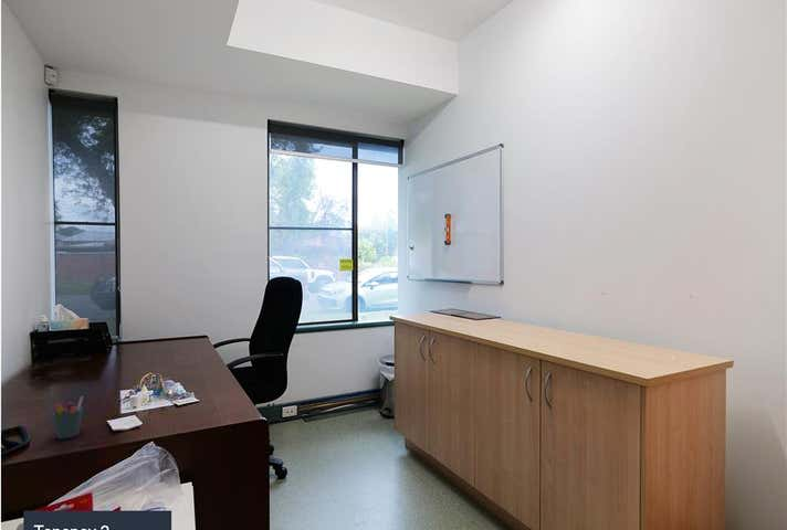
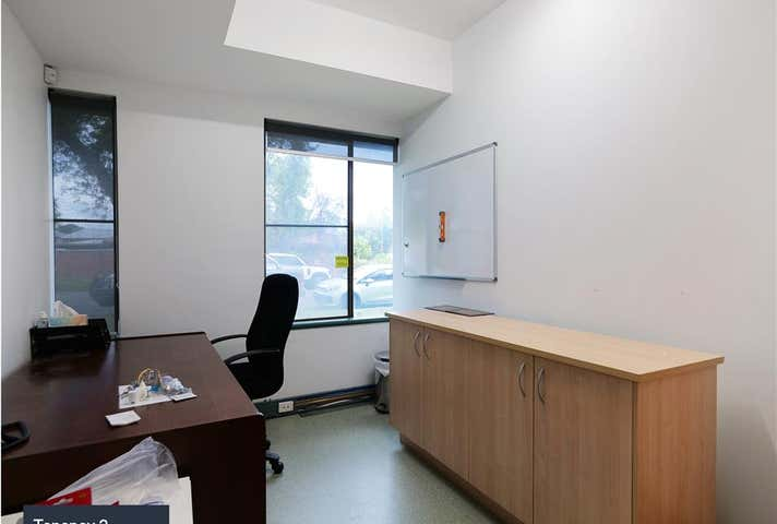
- pen holder [52,395,84,439]
